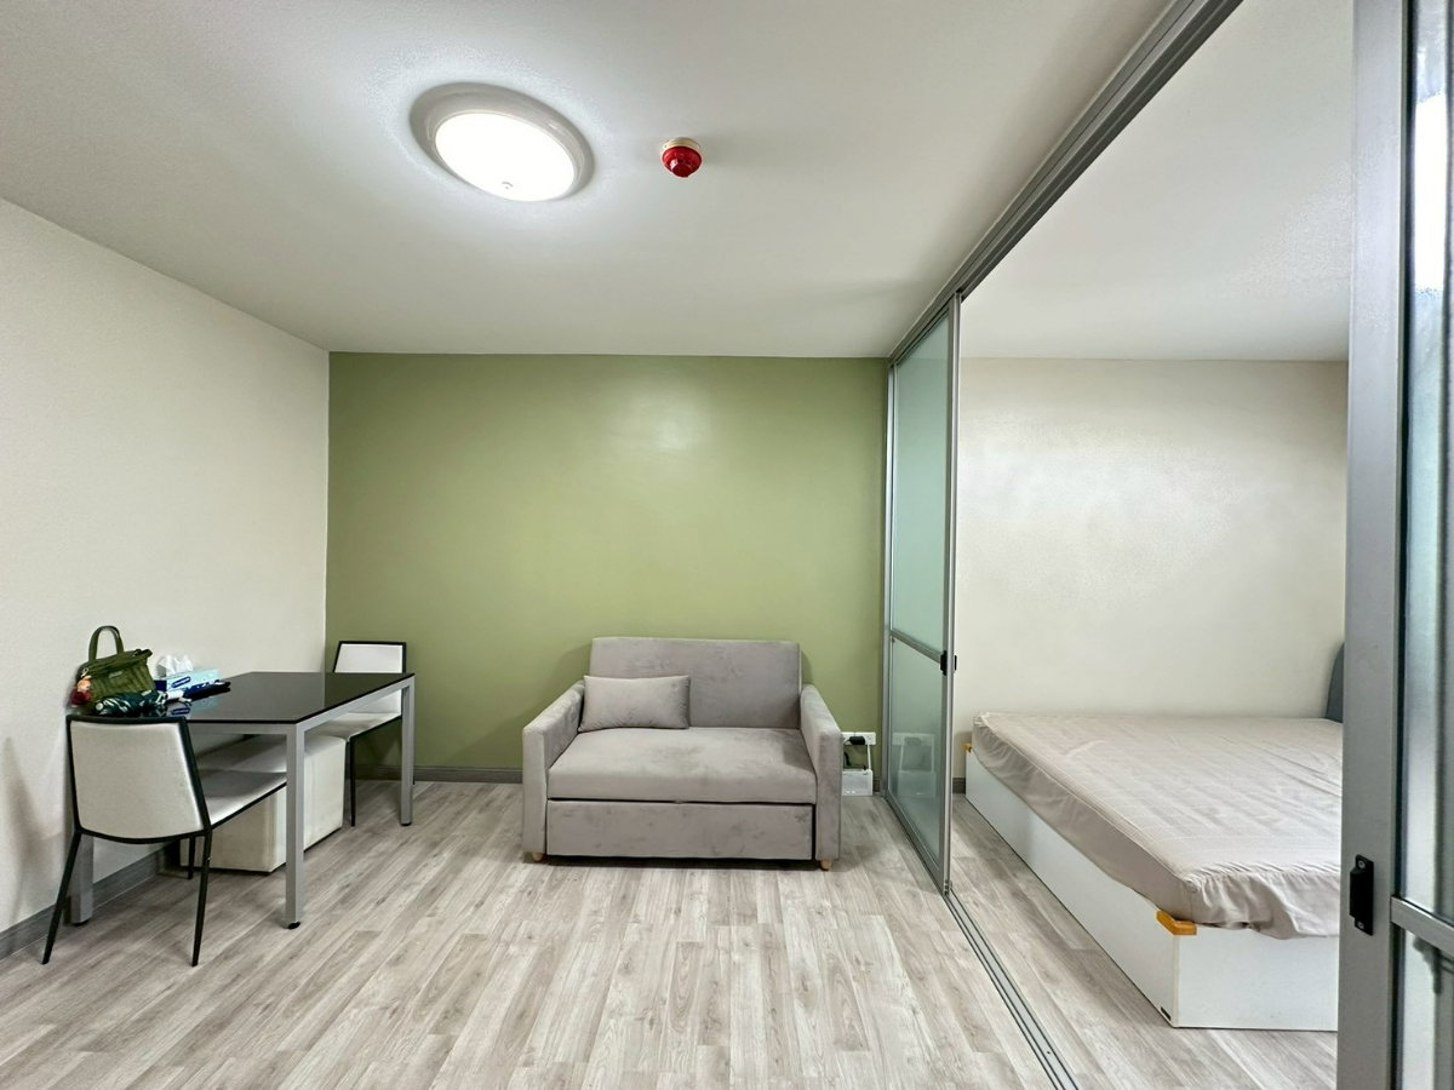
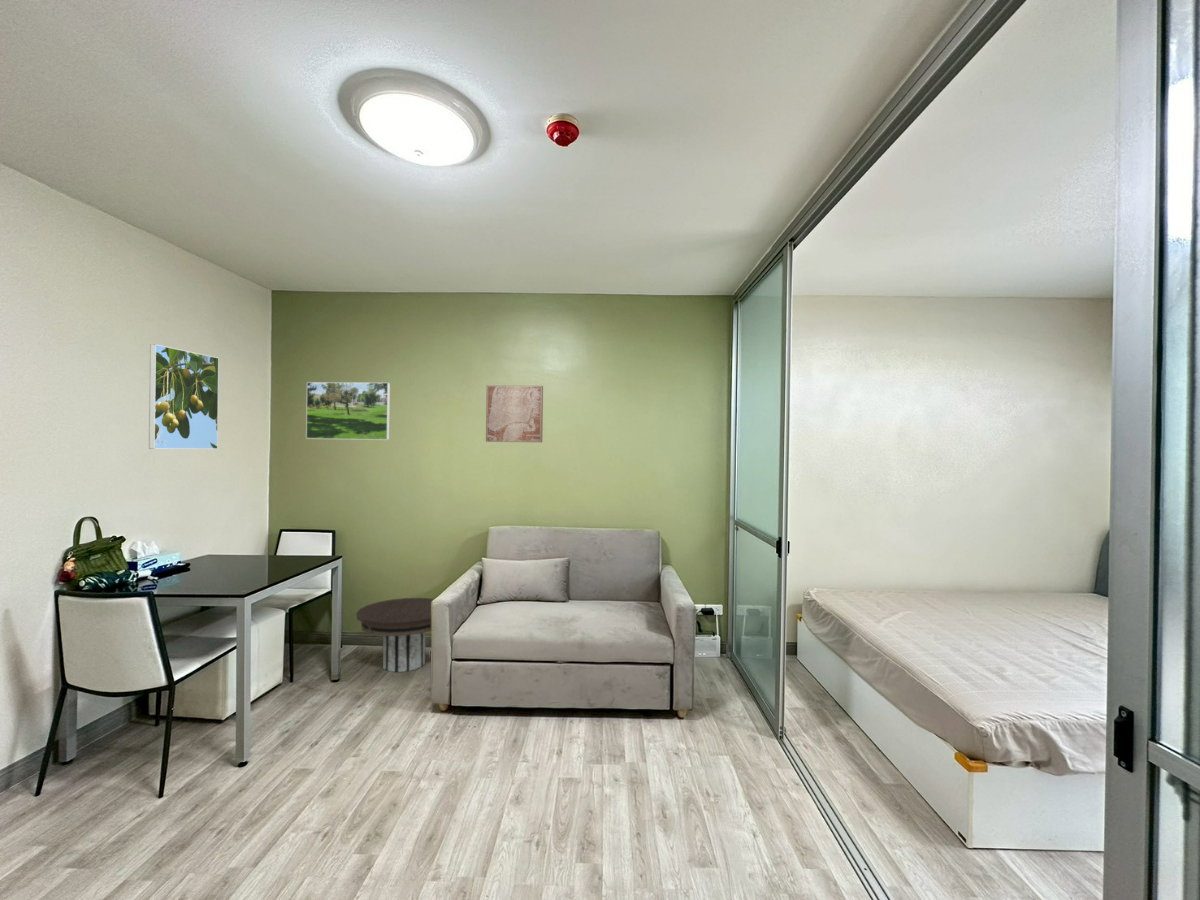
+ side table [355,597,434,673]
+ wall art [485,385,544,443]
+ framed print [148,343,220,450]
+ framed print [305,381,391,441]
